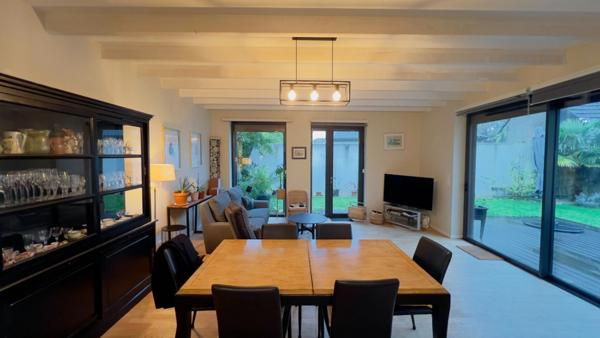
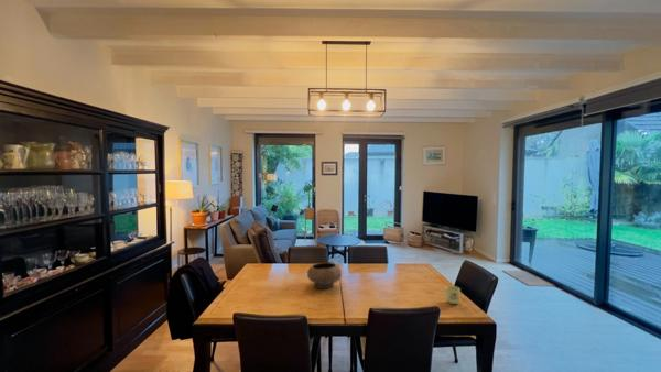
+ mug [438,285,462,305]
+ bowl [306,261,343,289]
